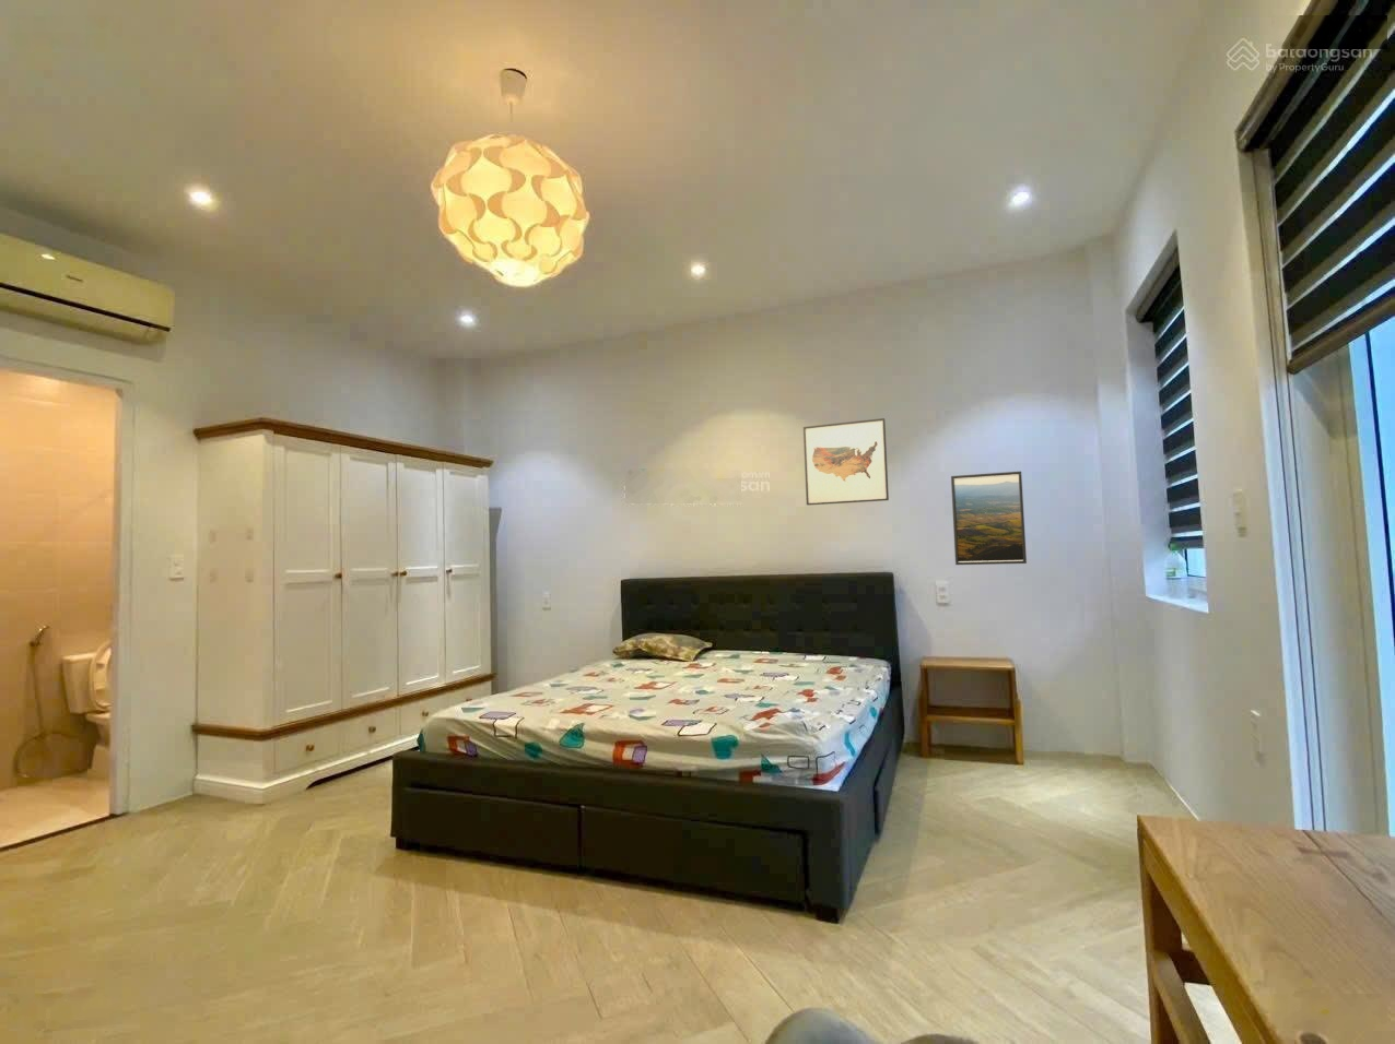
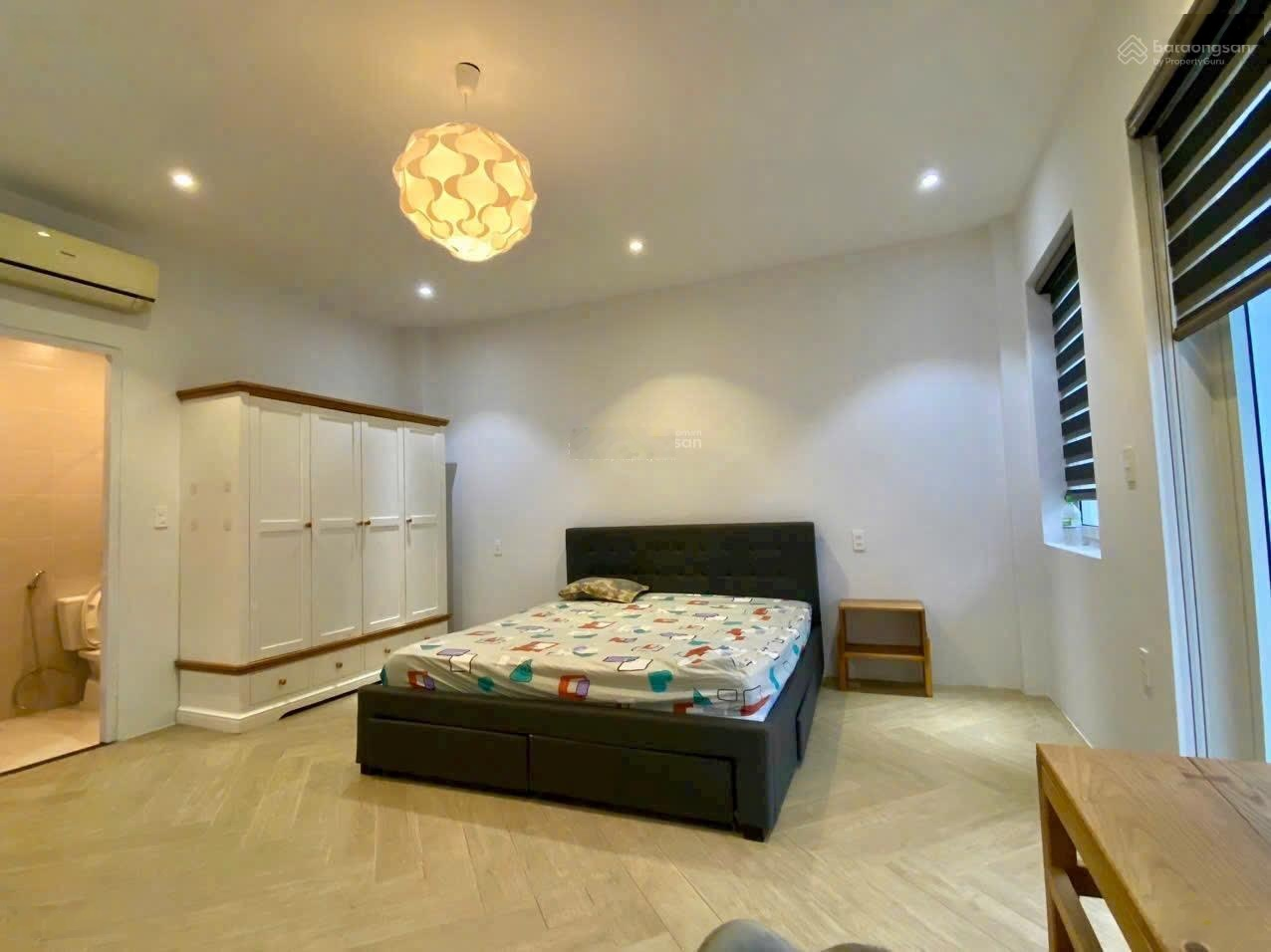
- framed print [950,470,1027,566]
- wall art [802,417,890,506]
